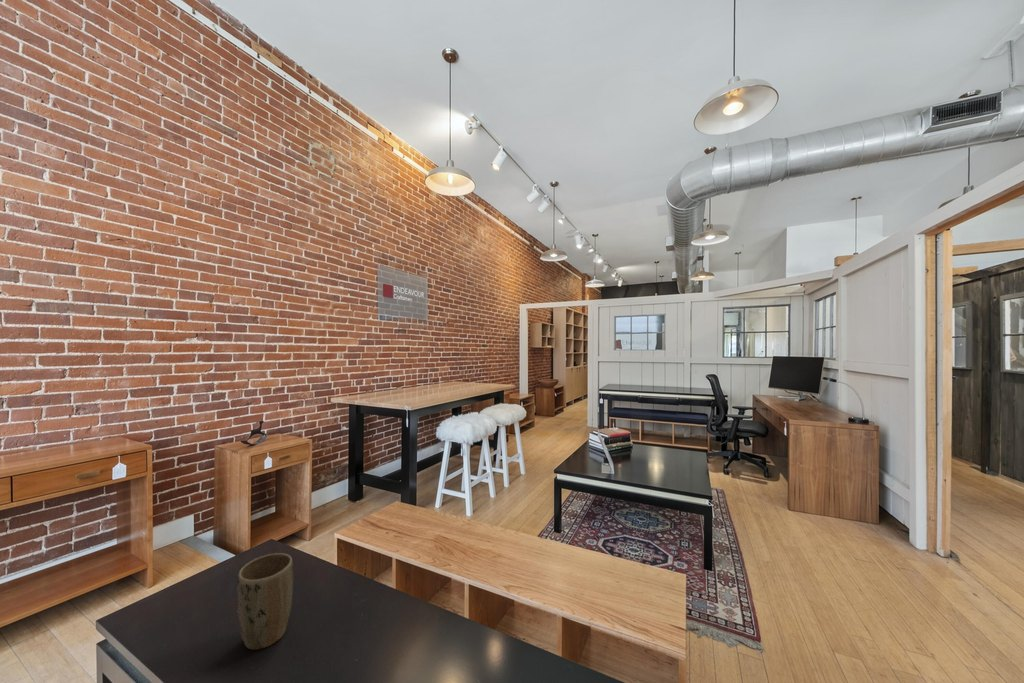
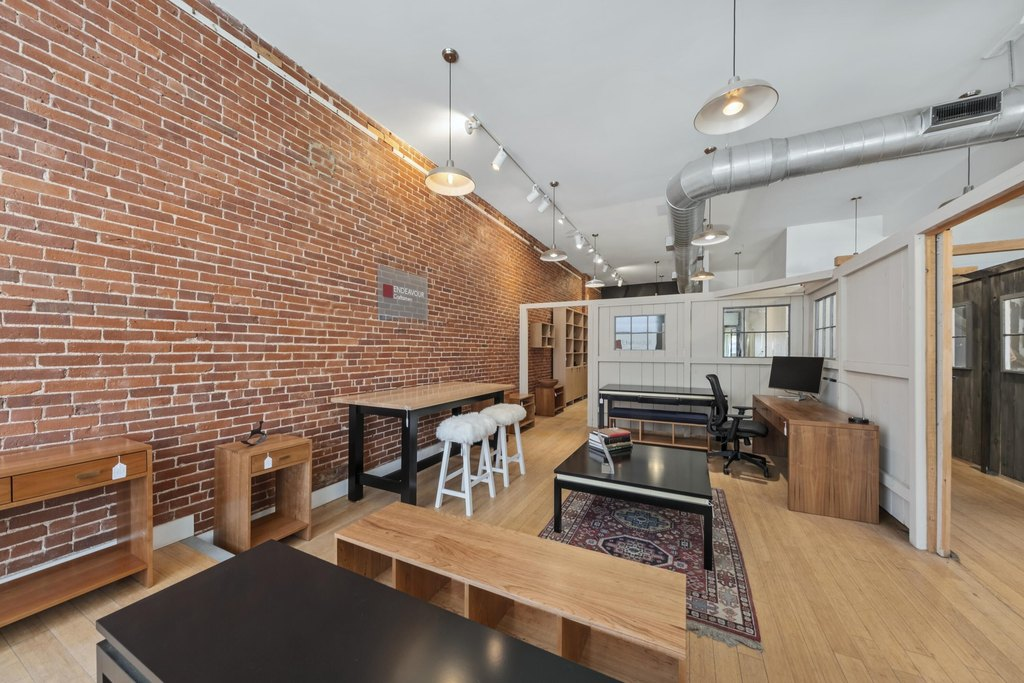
- plant pot [236,552,294,651]
